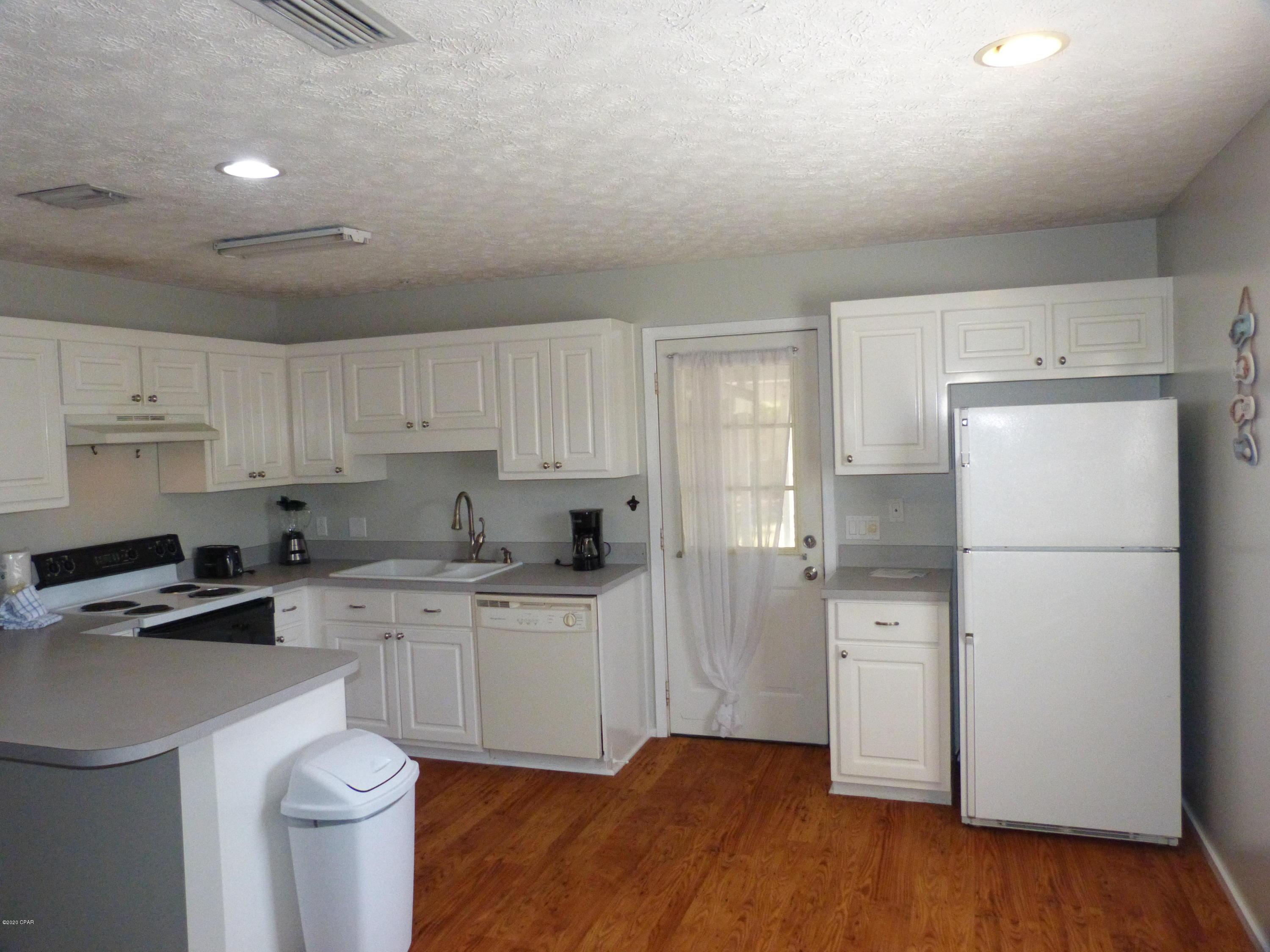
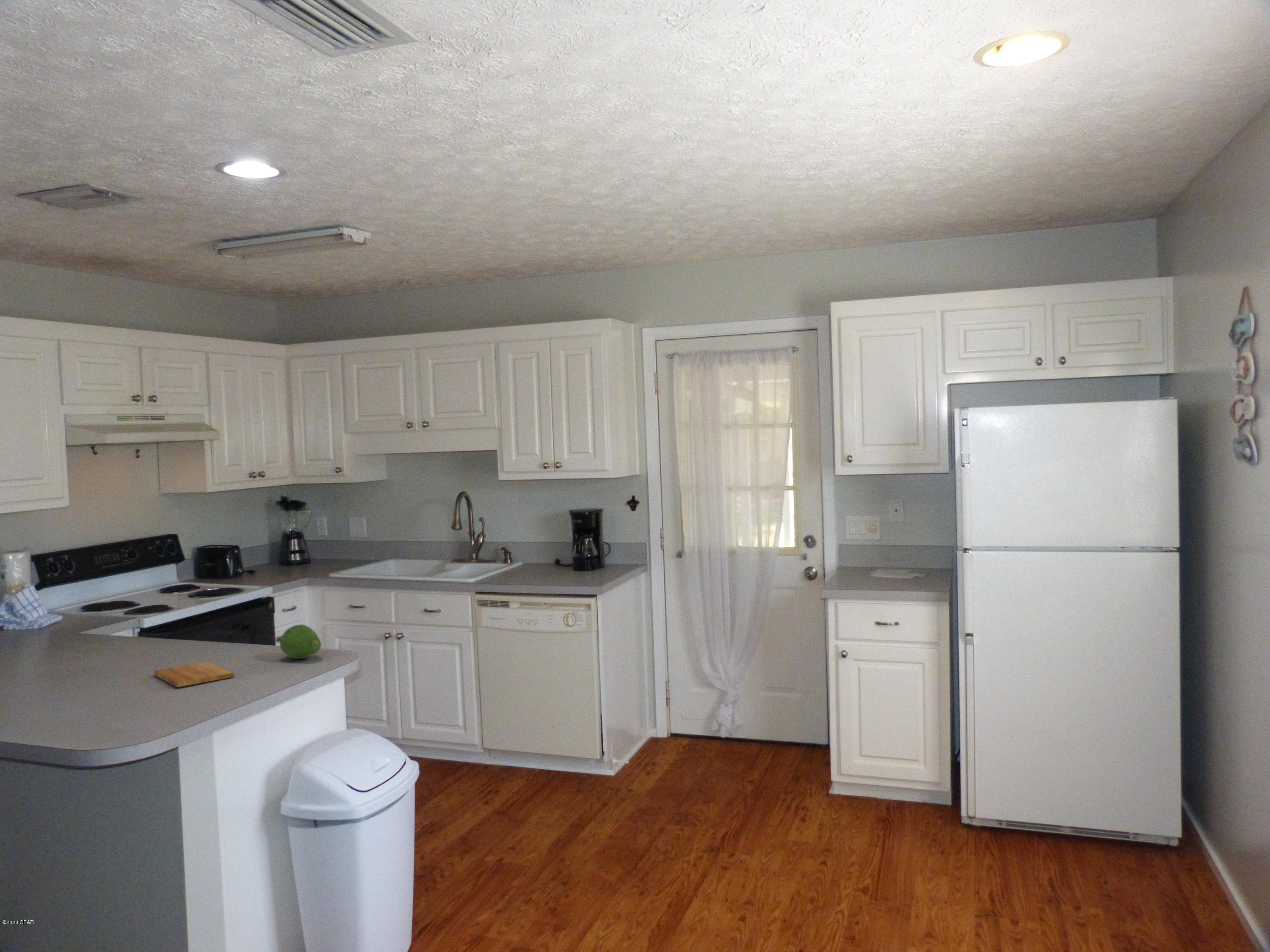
+ fruit [279,624,322,659]
+ cutting board [154,661,234,688]
